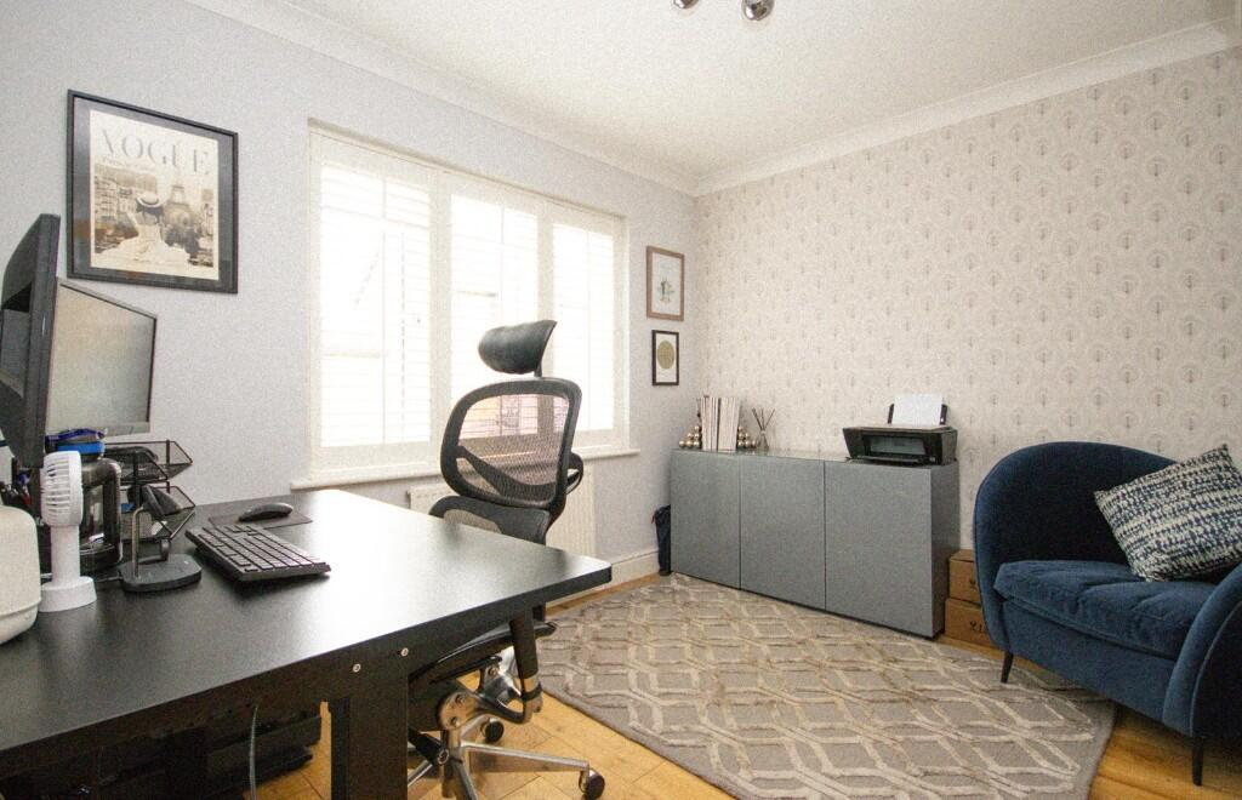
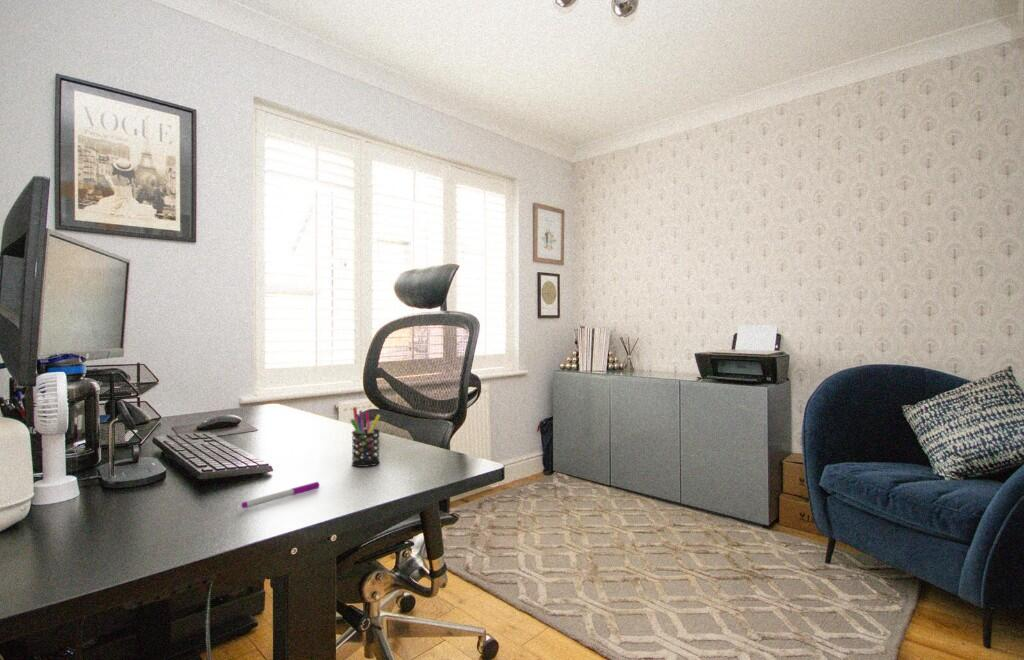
+ pen [241,481,320,509]
+ pen holder [349,406,381,468]
